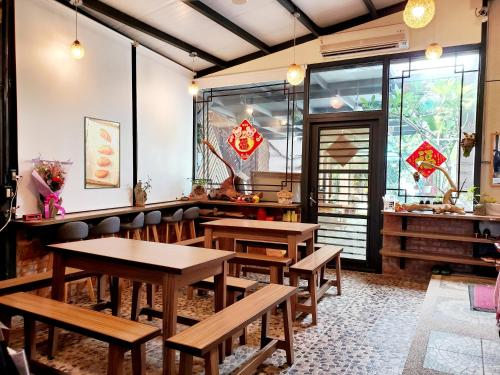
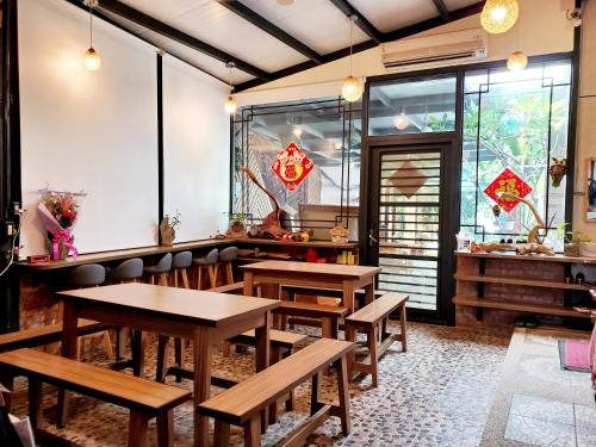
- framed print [83,116,121,190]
